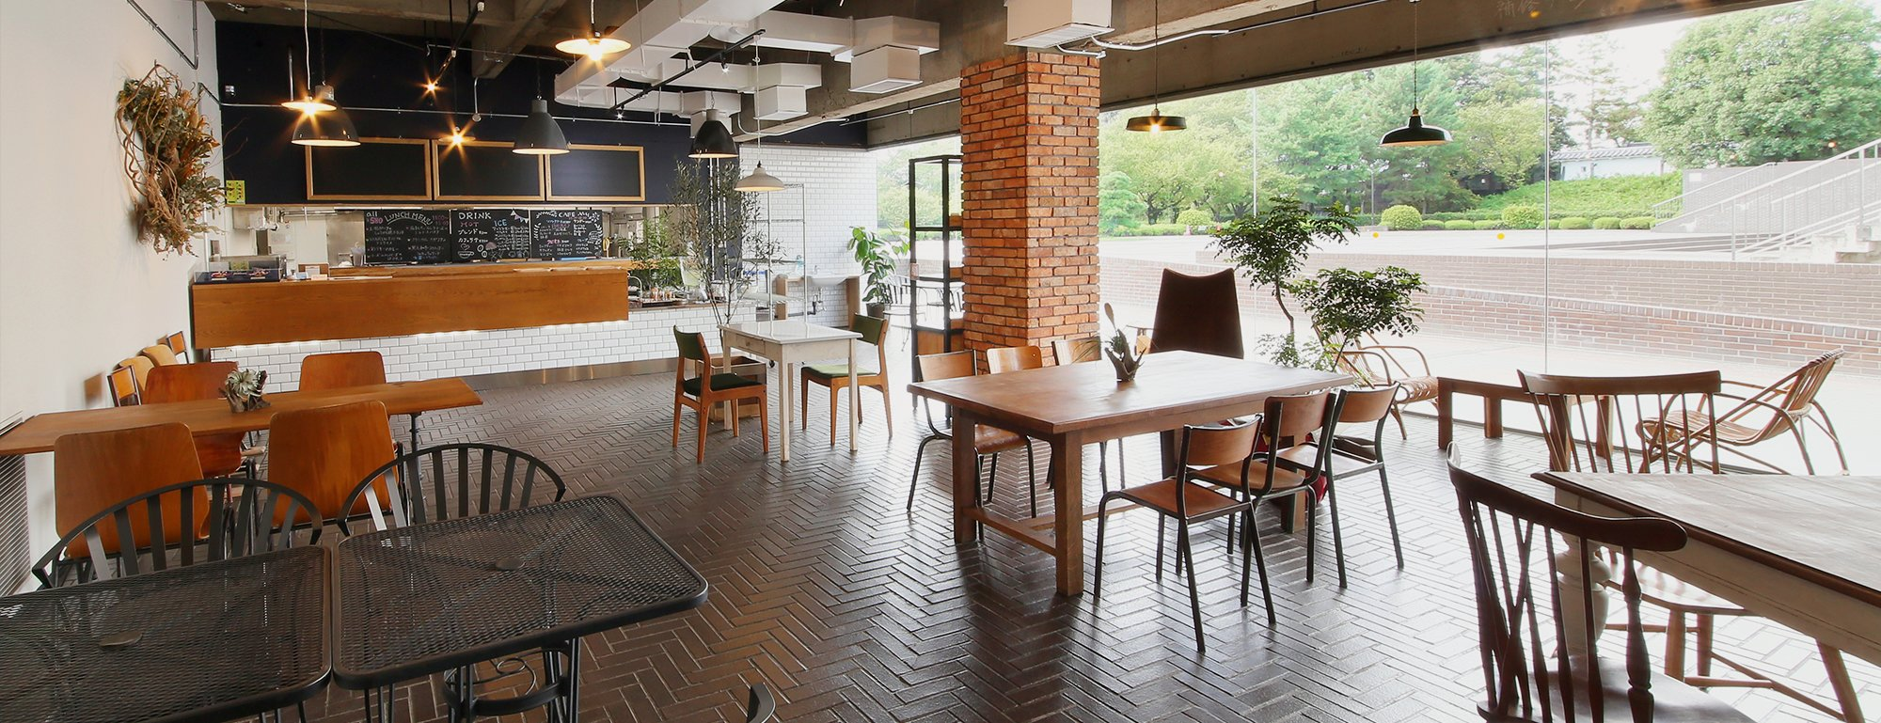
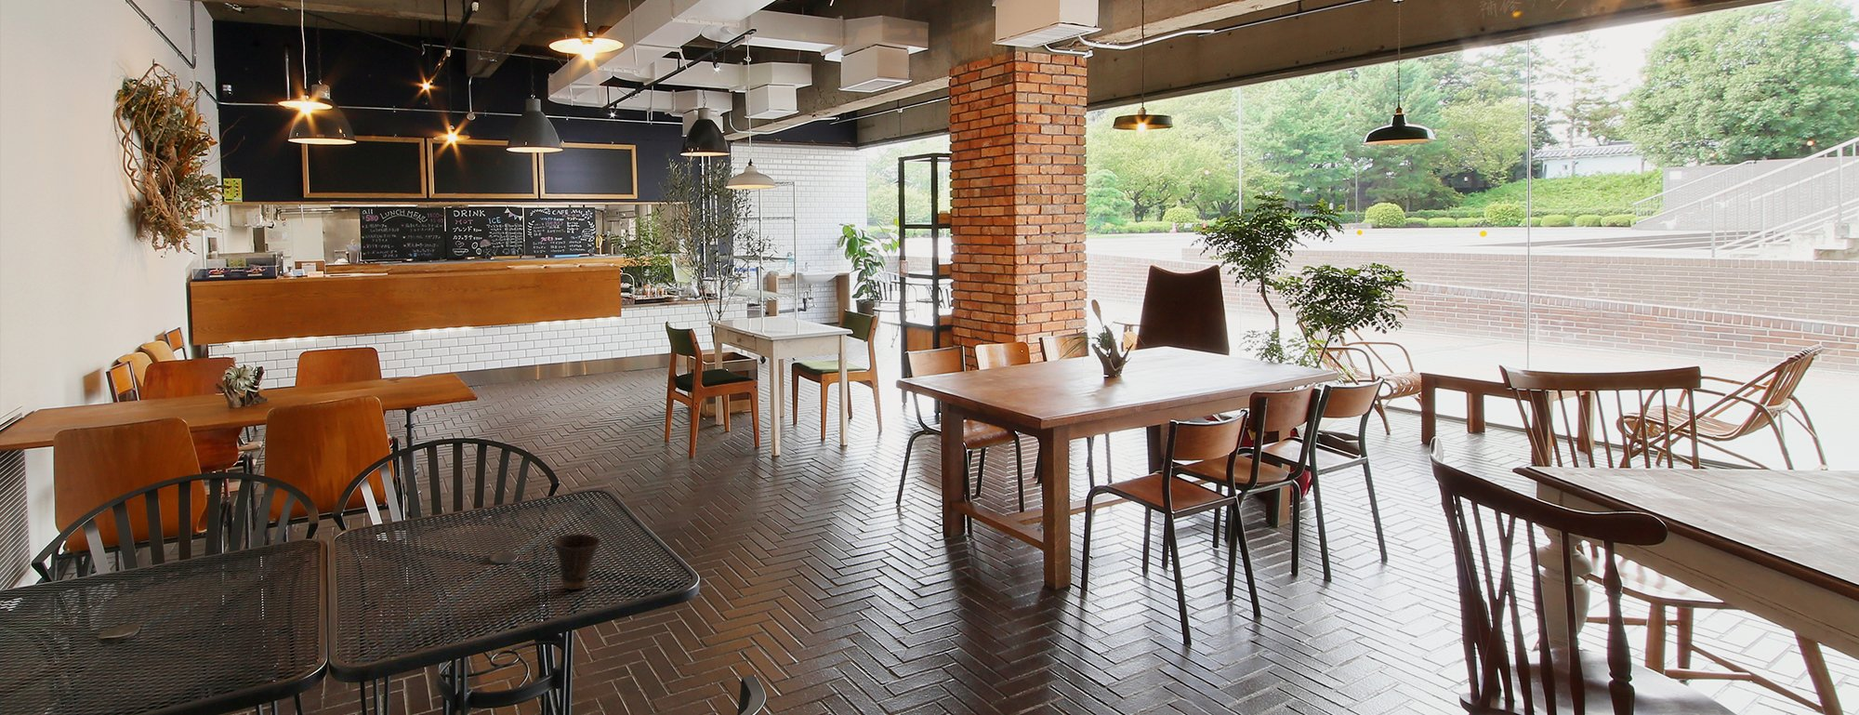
+ cup [552,532,601,590]
